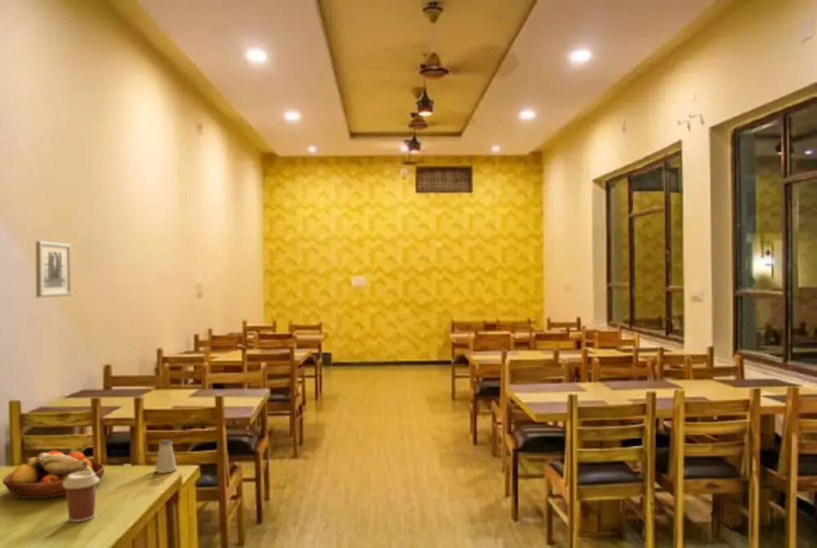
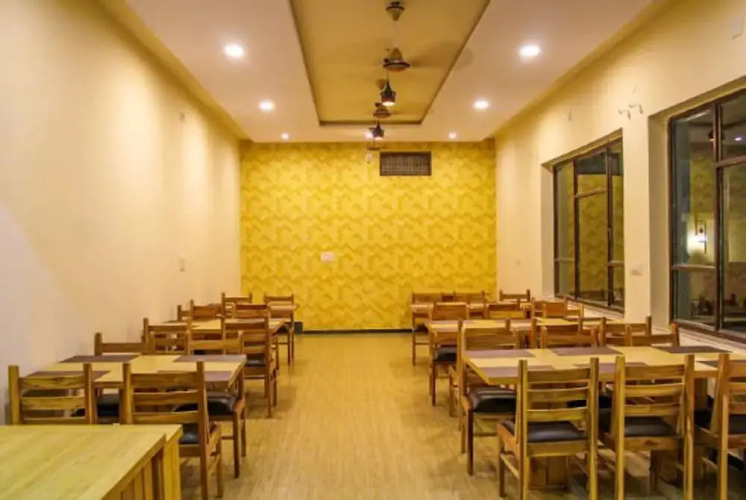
- fruit bowl [1,449,105,500]
- wall art [35,240,72,298]
- saltshaker [153,438,179,475]
- coffee cup [64,471,101,523]
